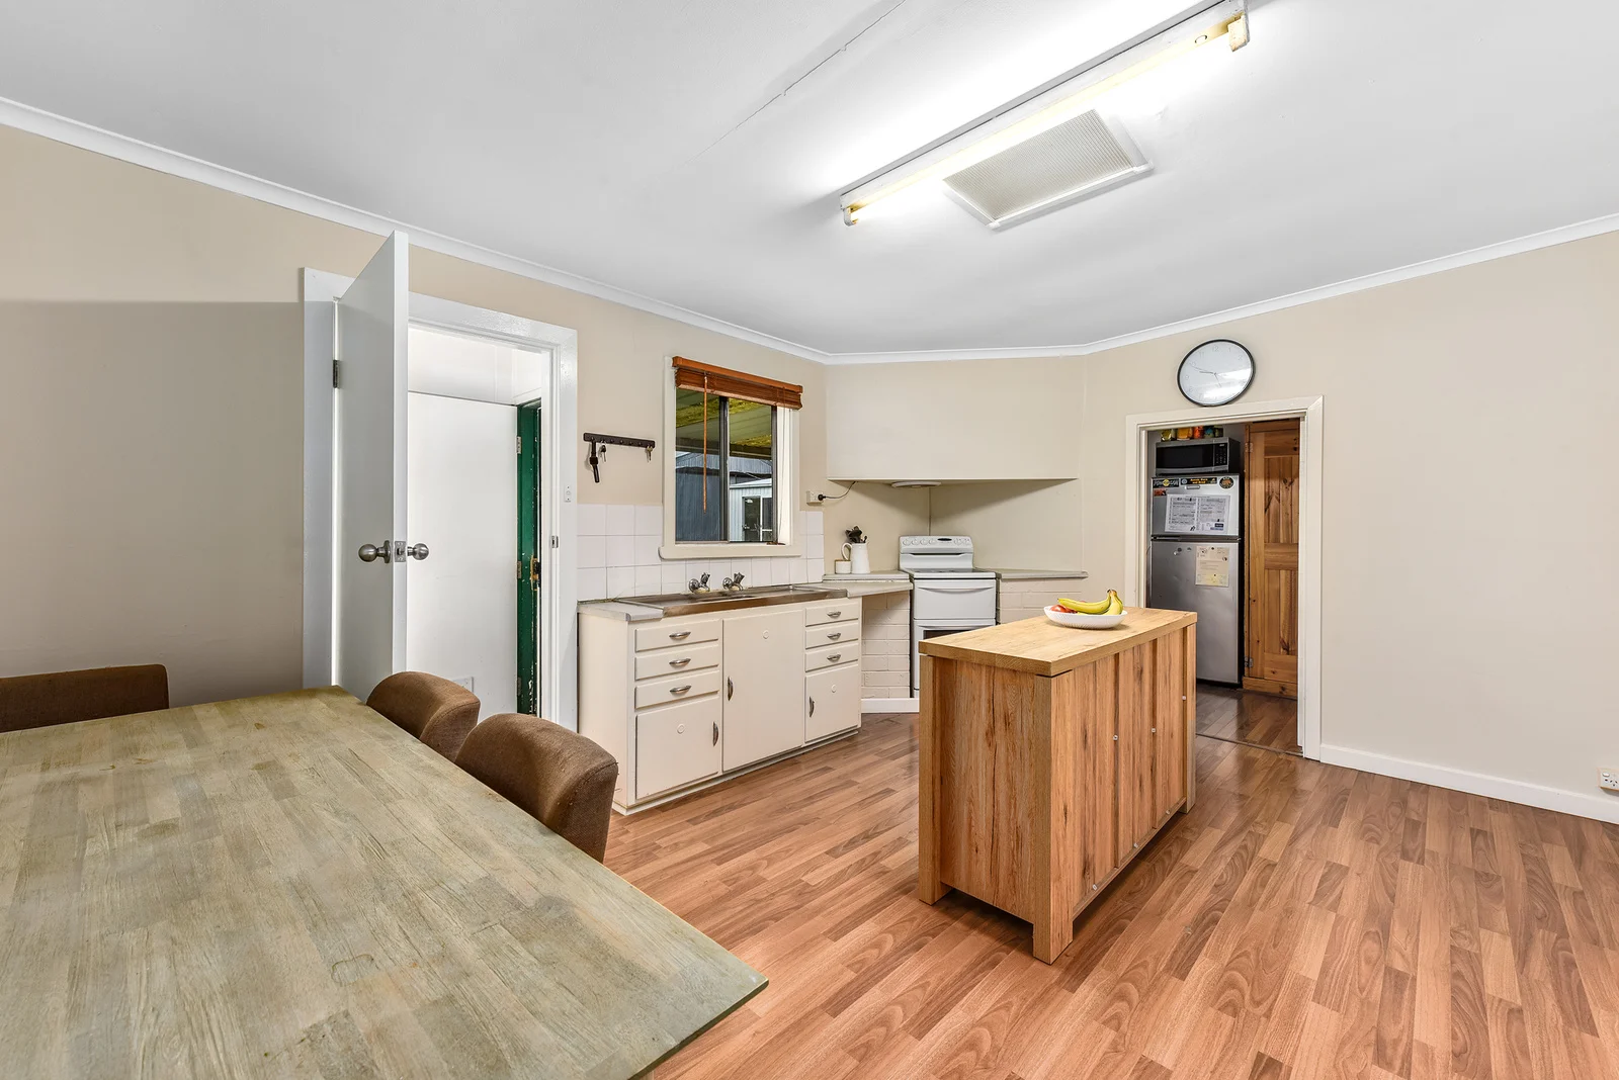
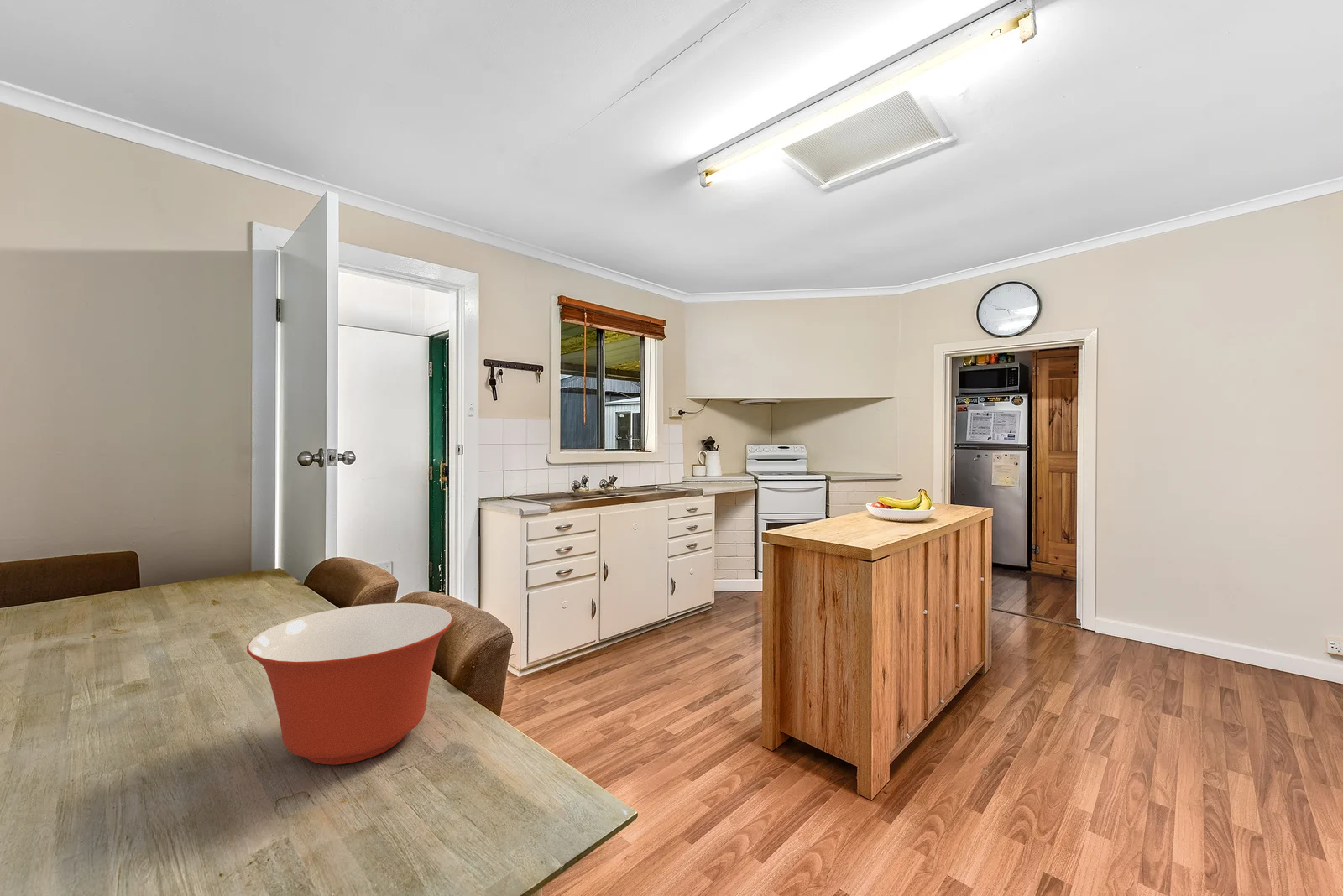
+ mixing bowl [246,602,454,766]
